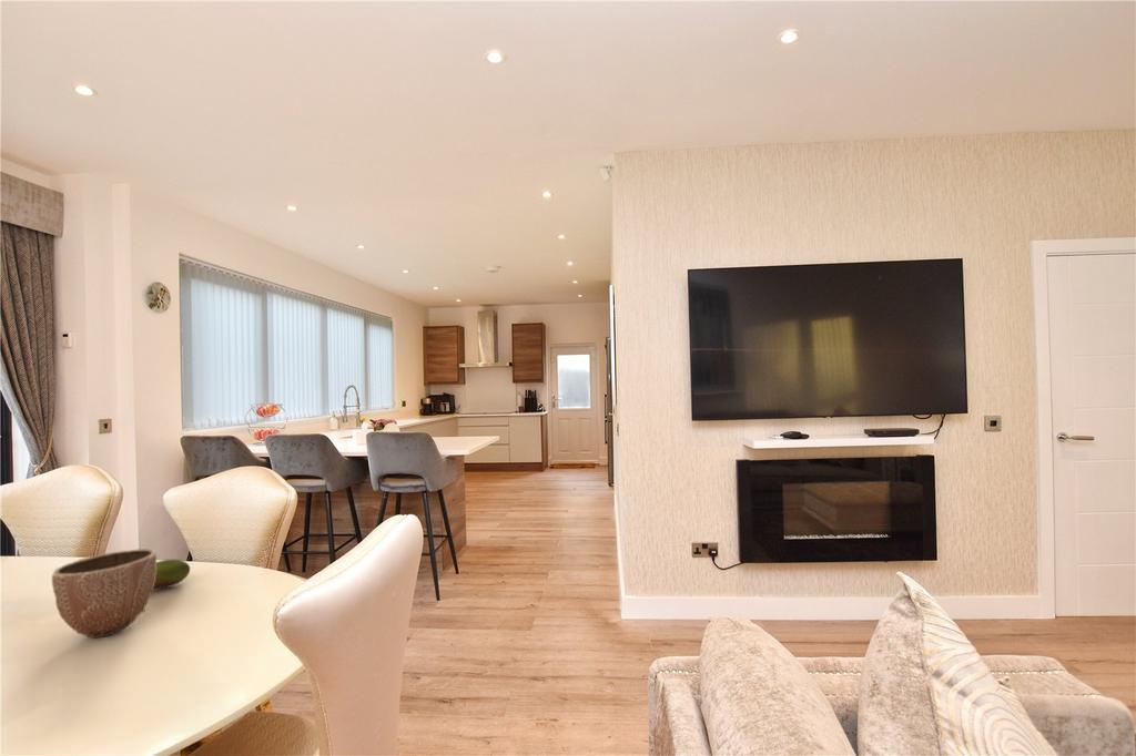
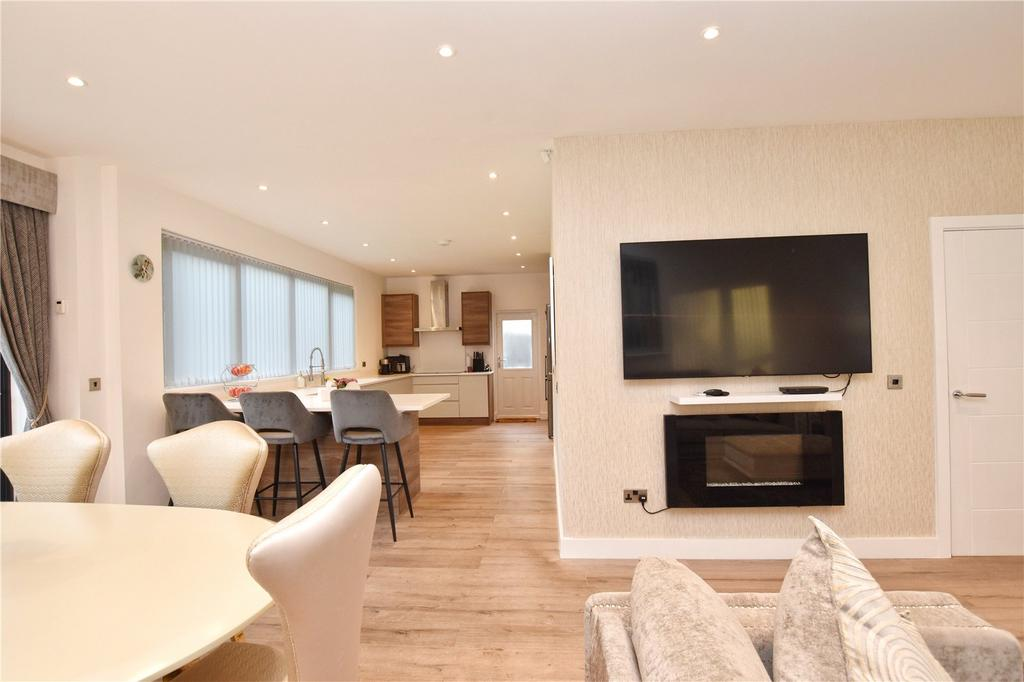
- fruit [153,559,191,591]
- decorative bowl [51,548,158,640]
